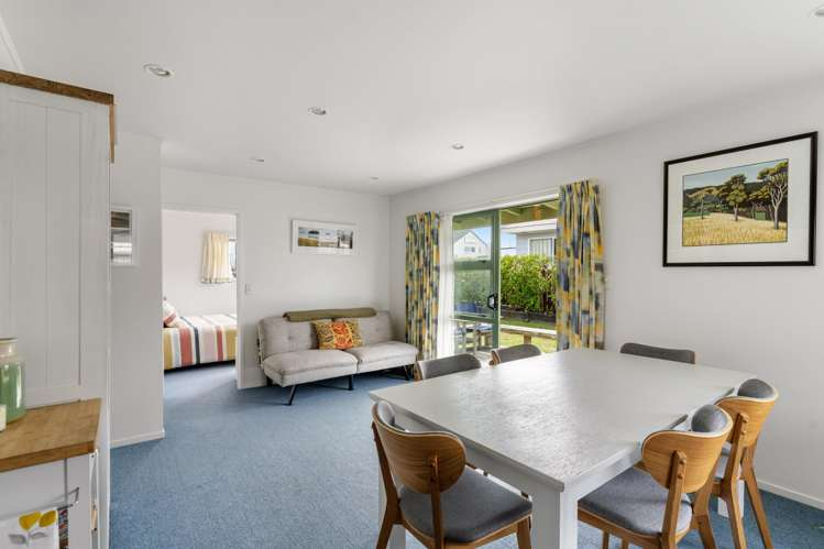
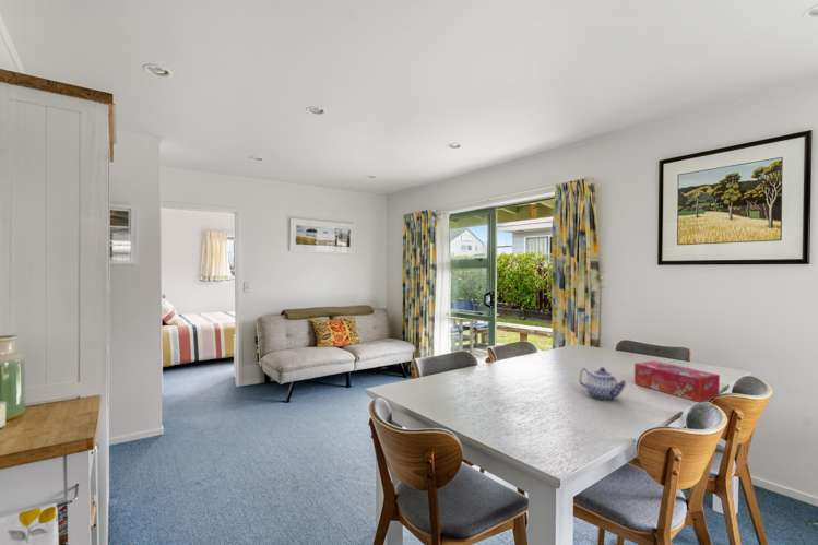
+ teapot [578,366,628,401]
+ tissue box [633,359,721,403]
